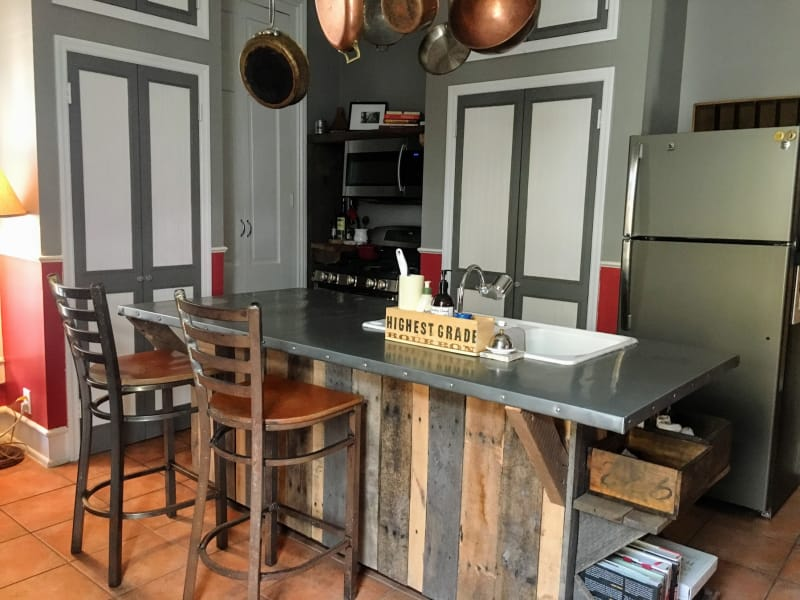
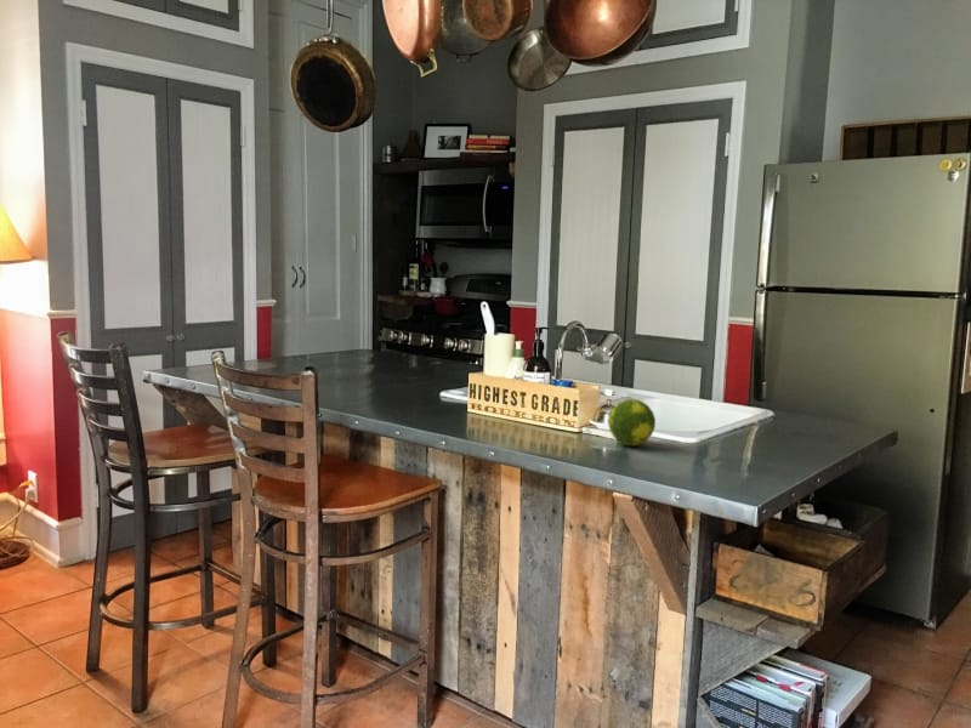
+ fruit [607,398,657,447]
